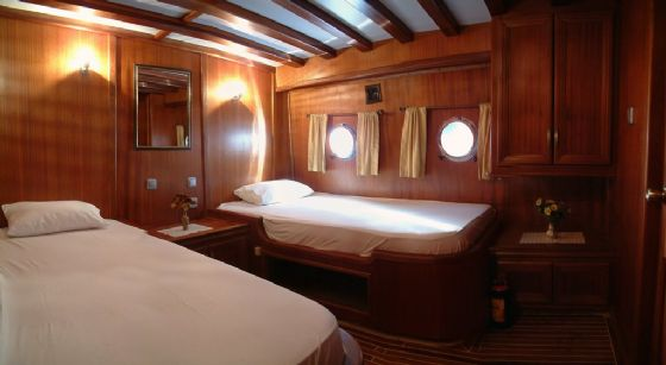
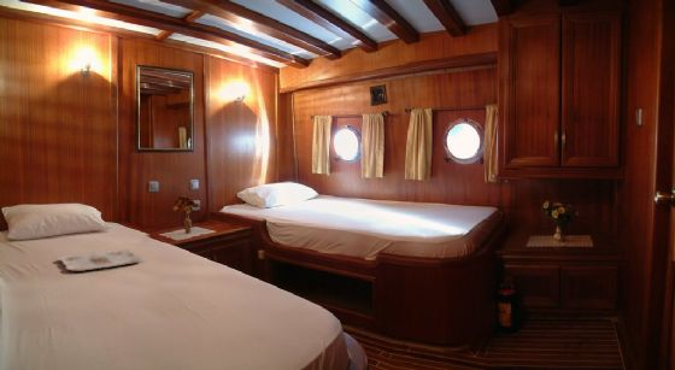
+ serving tray [57,248,143,272]
